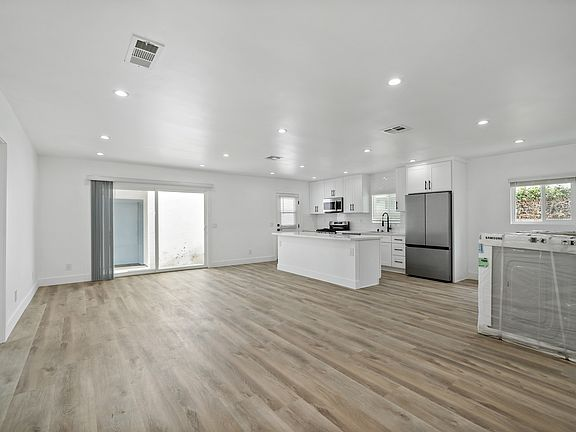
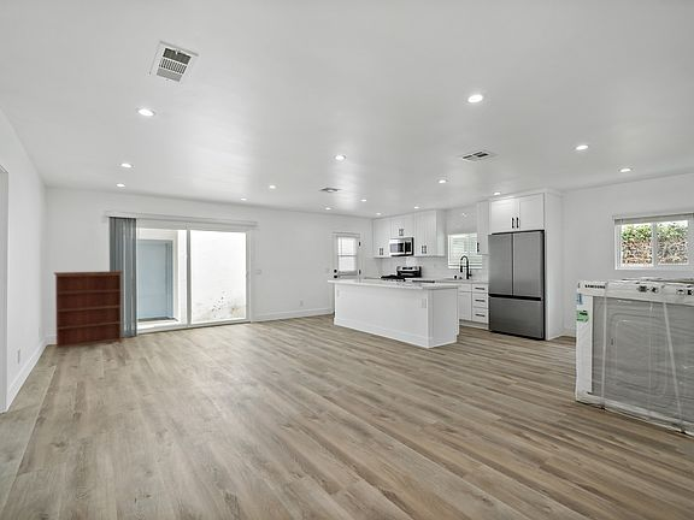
+ bookcase [53,270,123,349]
